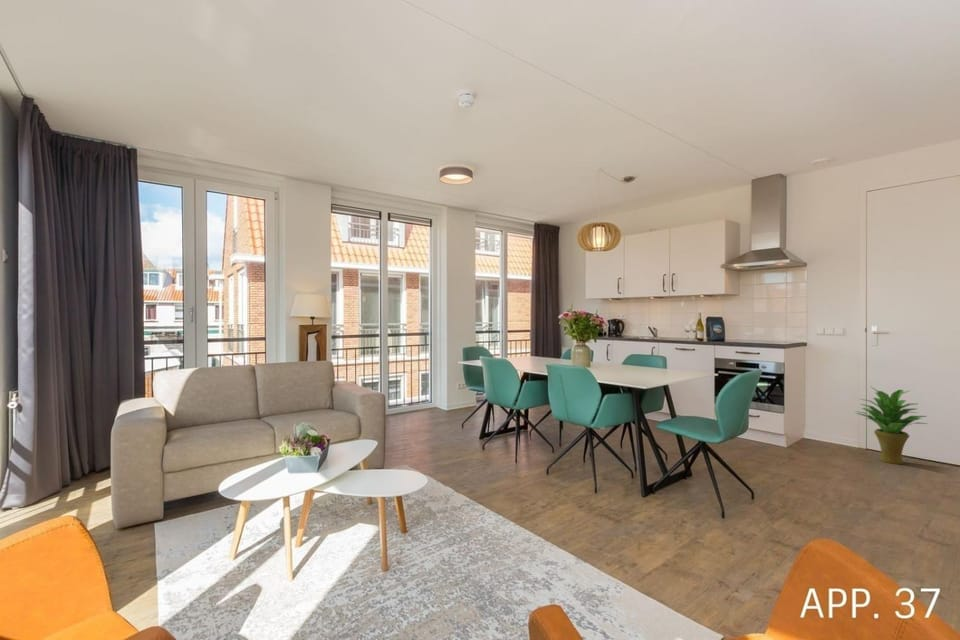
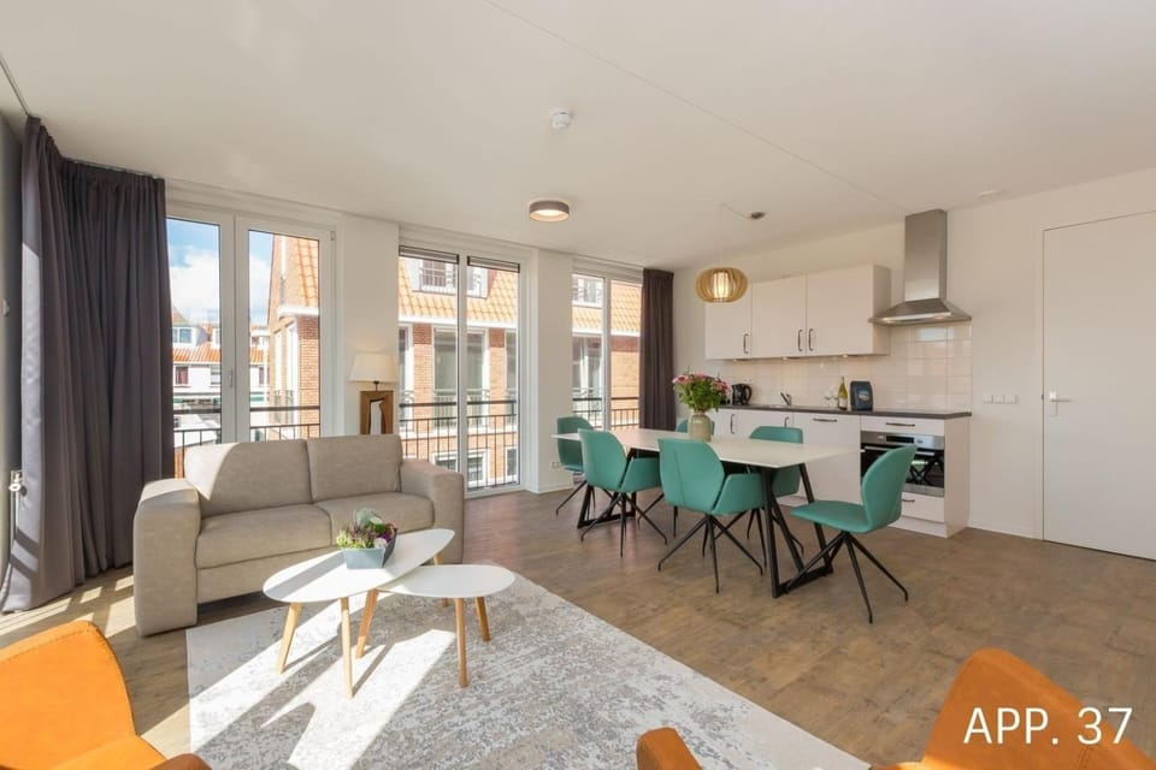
- potted plant [854,386,930,465]
